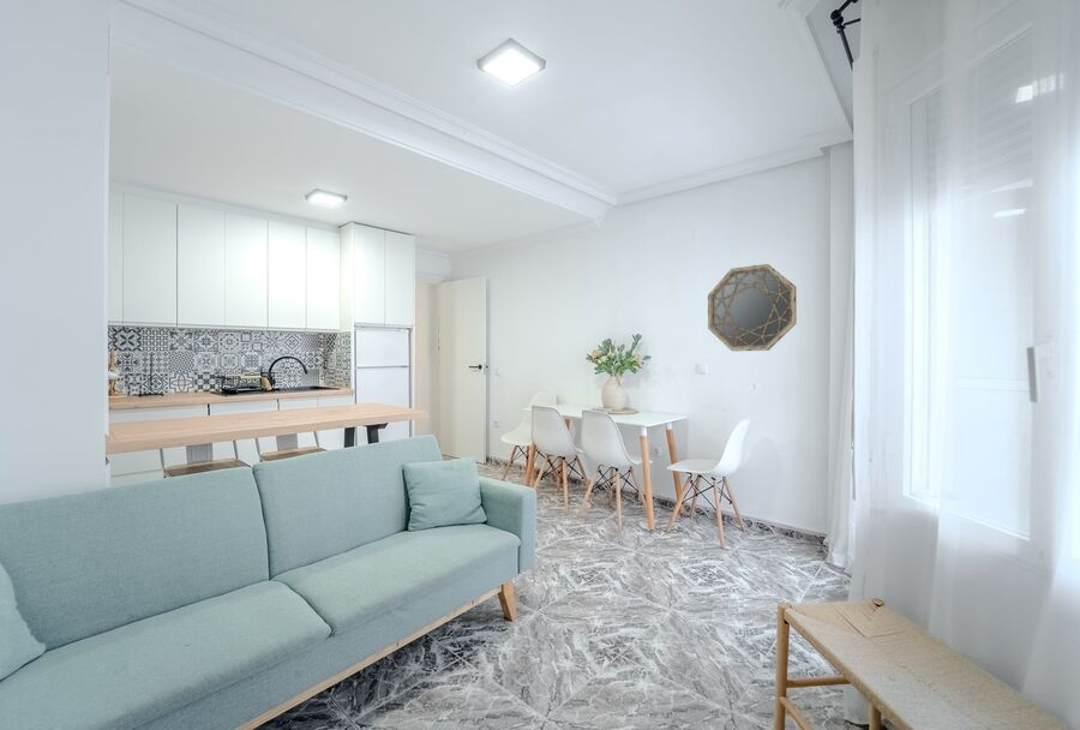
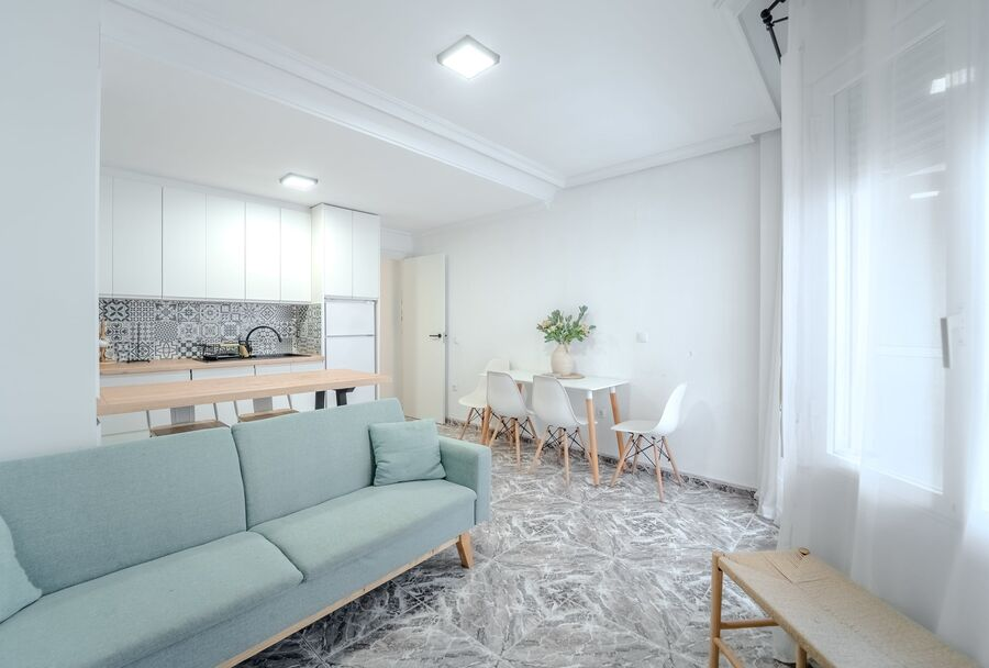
- home mirror [707,263,798,352]
